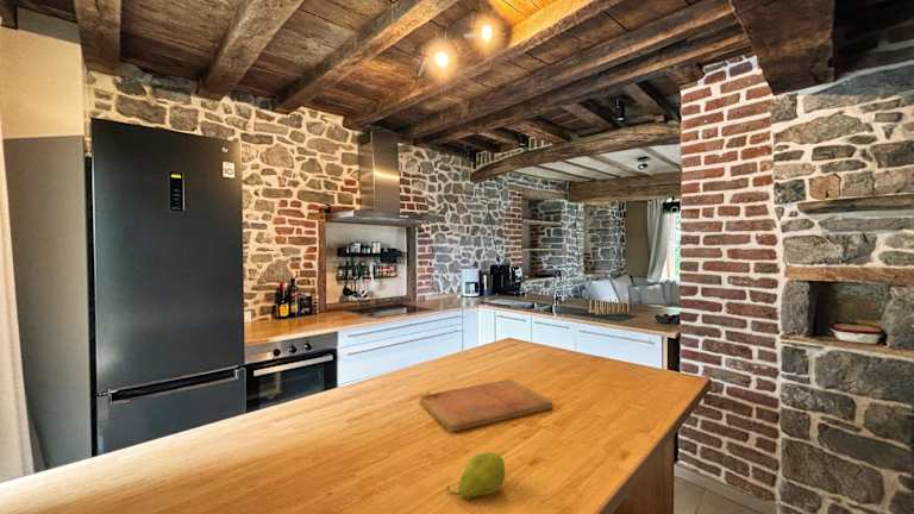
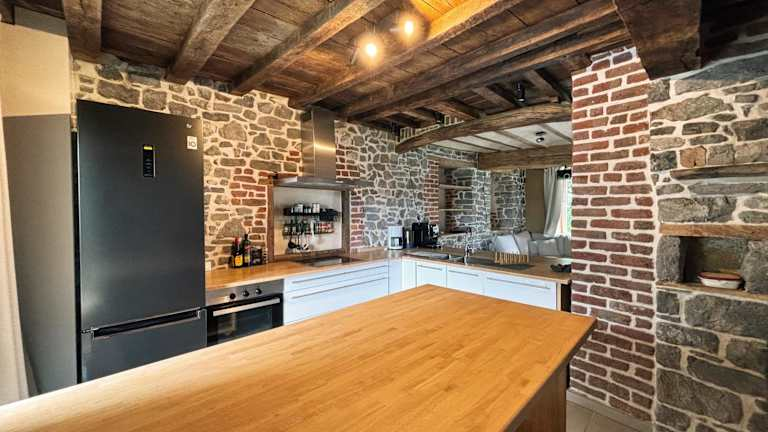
- cutting board [419,378,553,433]
- fruit [446,451,506,500]
